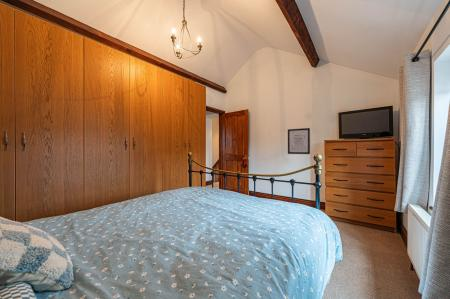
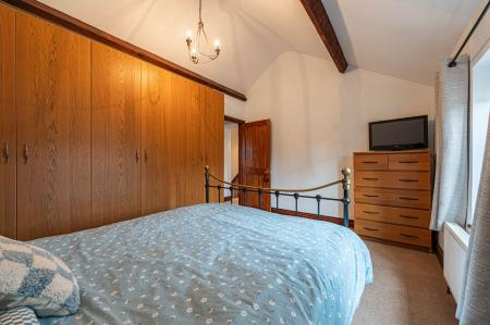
- wall art [287,127,311,155]
